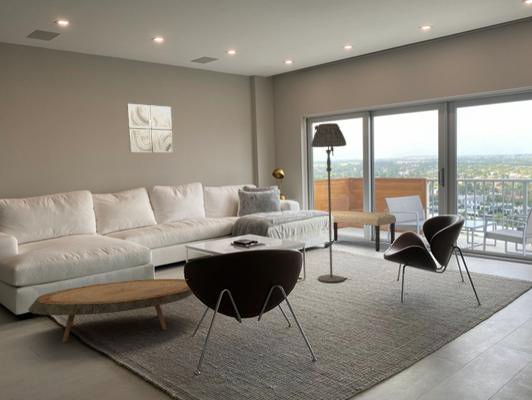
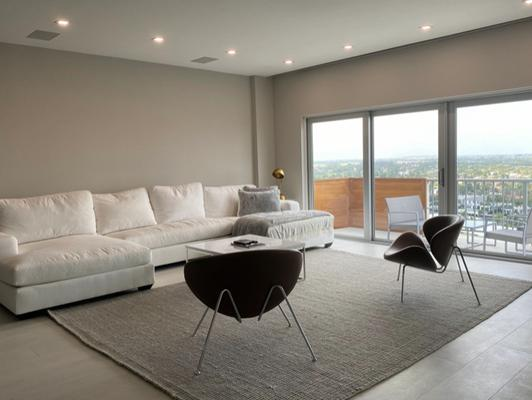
- floor lamp [310,122,347,284]
- wall art [126,103,174,154]
- coffee table [27,278,194,343]
- bench [326,210,397,253]
